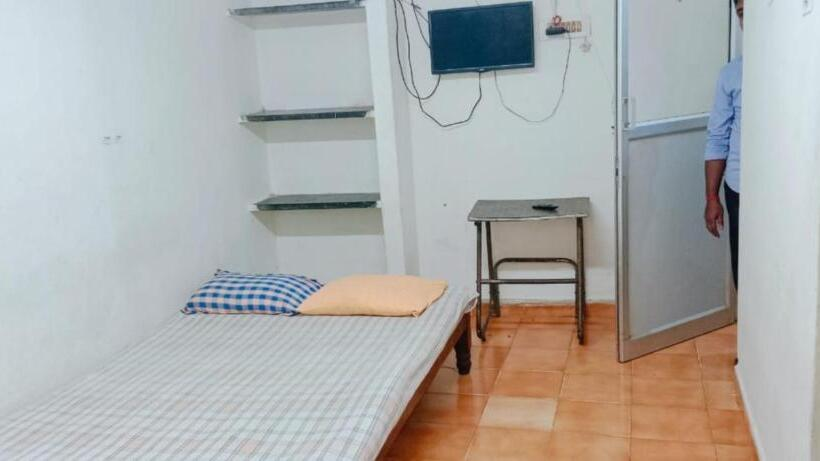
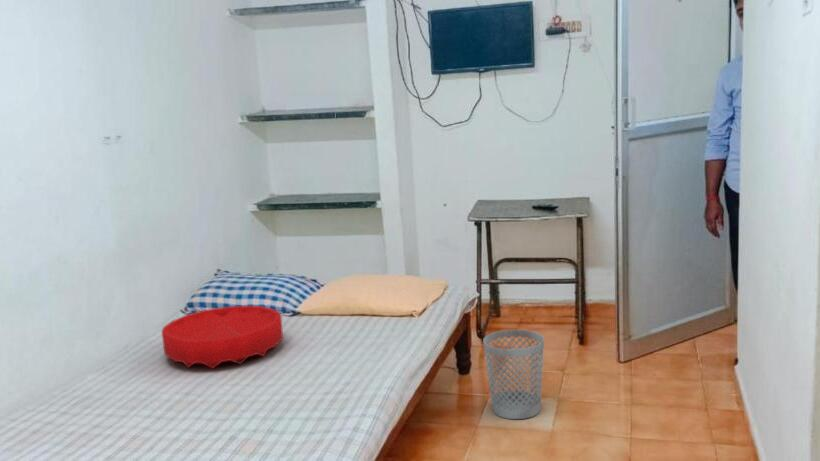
+ wastebasket [482,329,545,420]
+ cushion [161,305,284,370]
